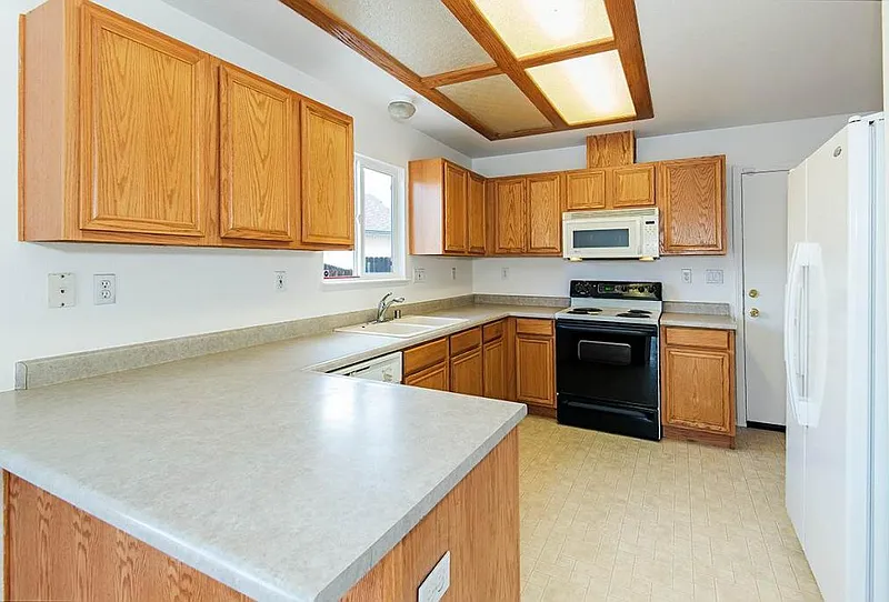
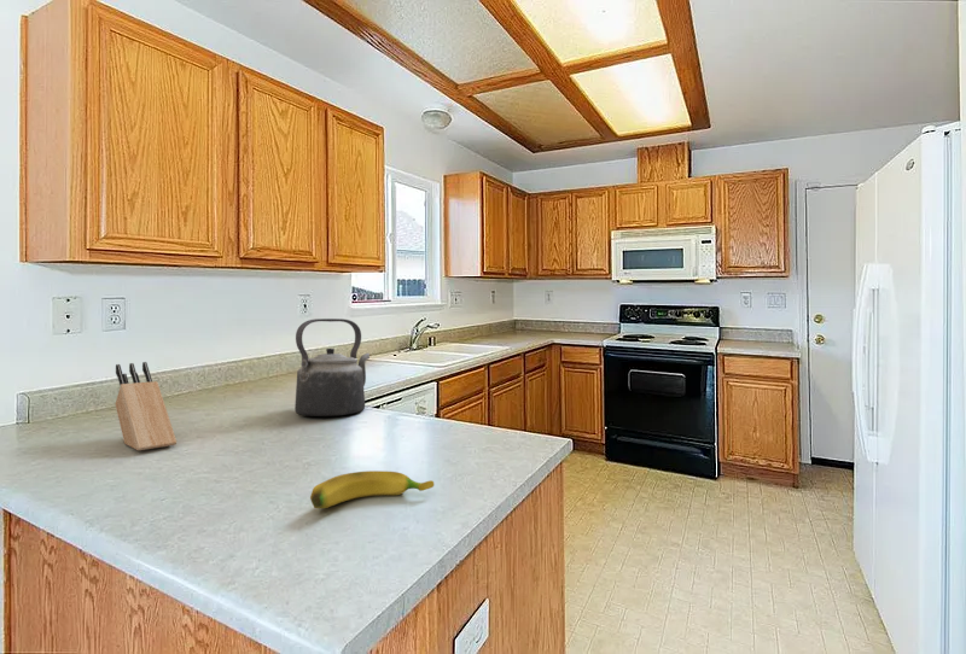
+ knife block [115,361,178,451]
+ banana [309,469,435,509]
+ kettle [293,317,371,417]
